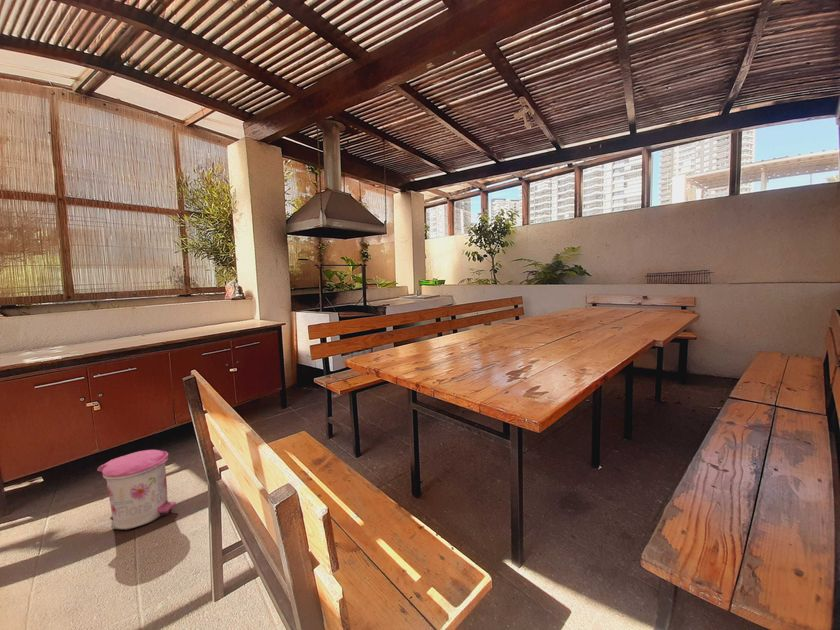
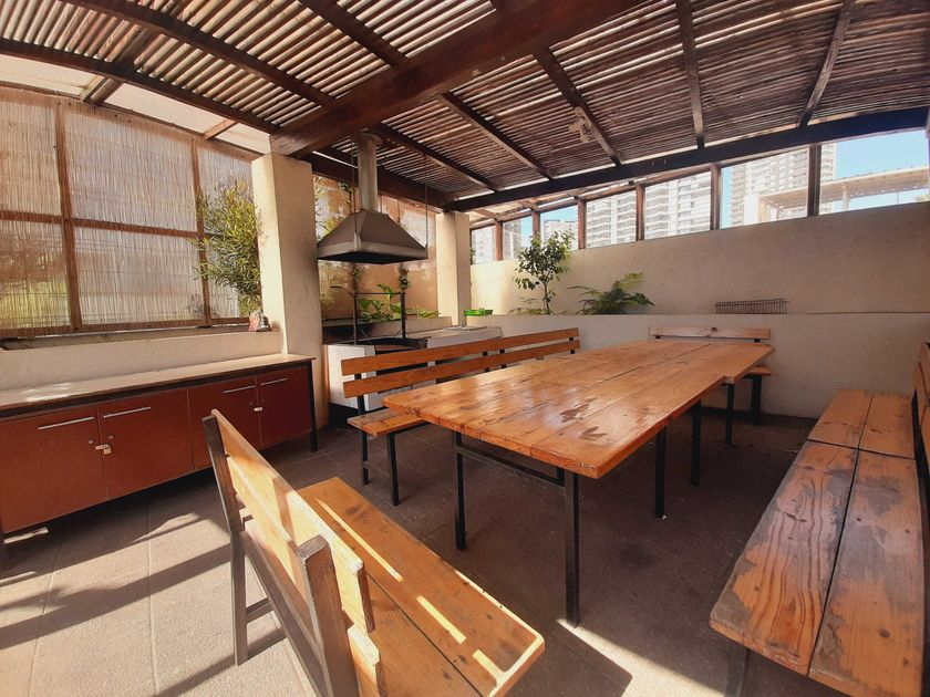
- trash can [96,449,177,531]
